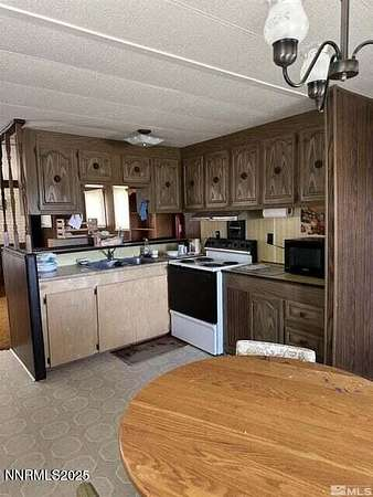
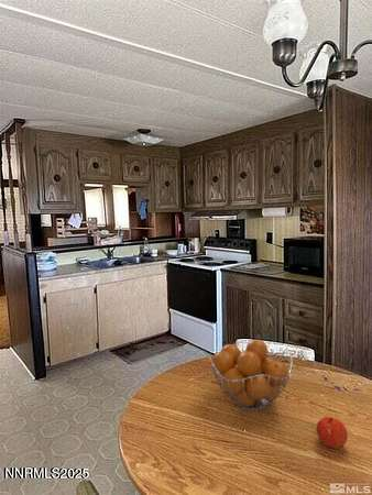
+ fruit basket [209,339,294,411]
+ apple [316,416,349,450]
